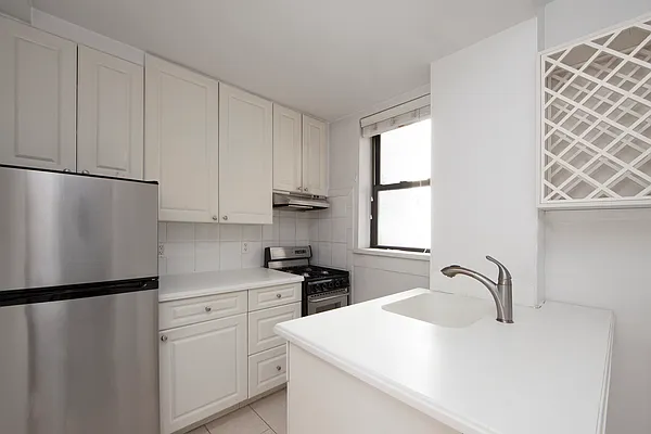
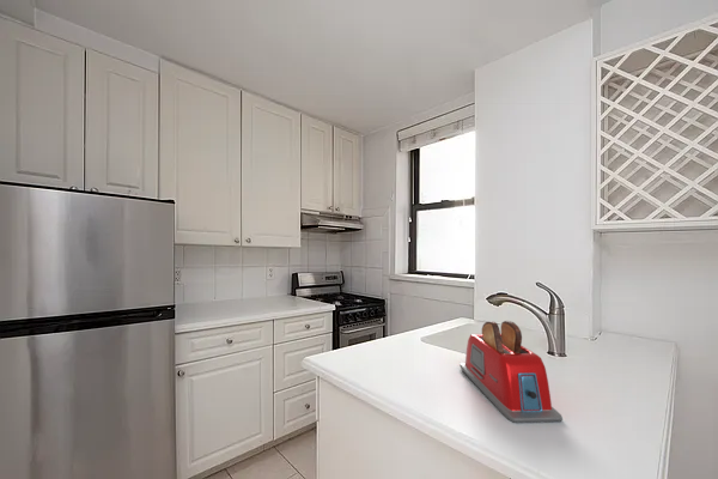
+ toaster [458,320,564,424]
